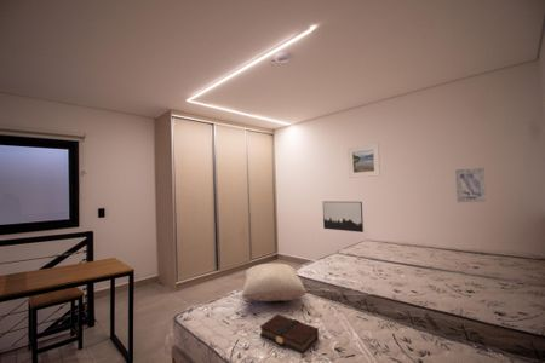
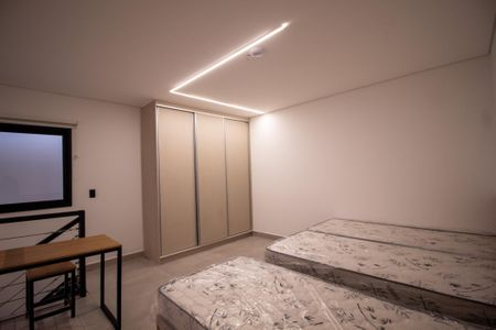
- wall art [322,200,365,234]
- wall art [454,167,488,203]
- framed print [346,142,382,179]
- book [259,313,320,356]
- pillow [241,263,309,302]
